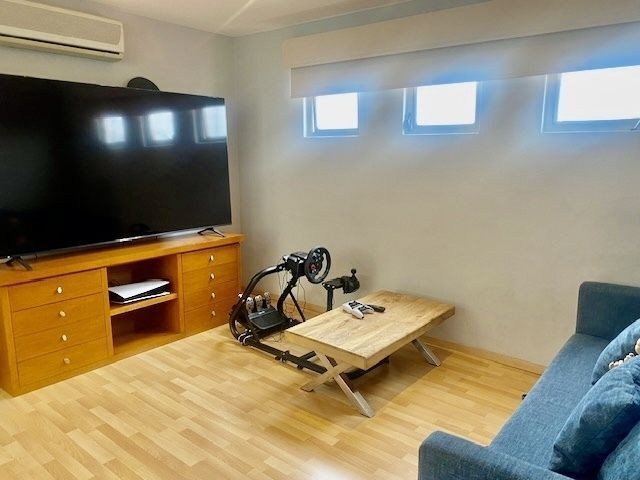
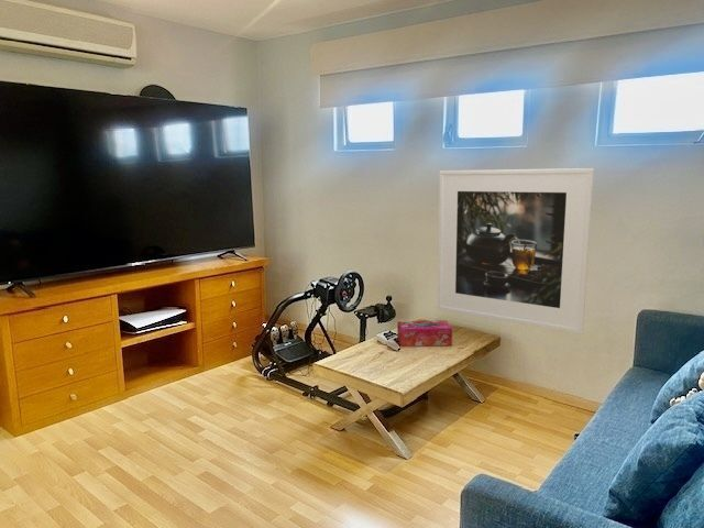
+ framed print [437,167,595,334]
+ tissue box [396,320,453,348]
